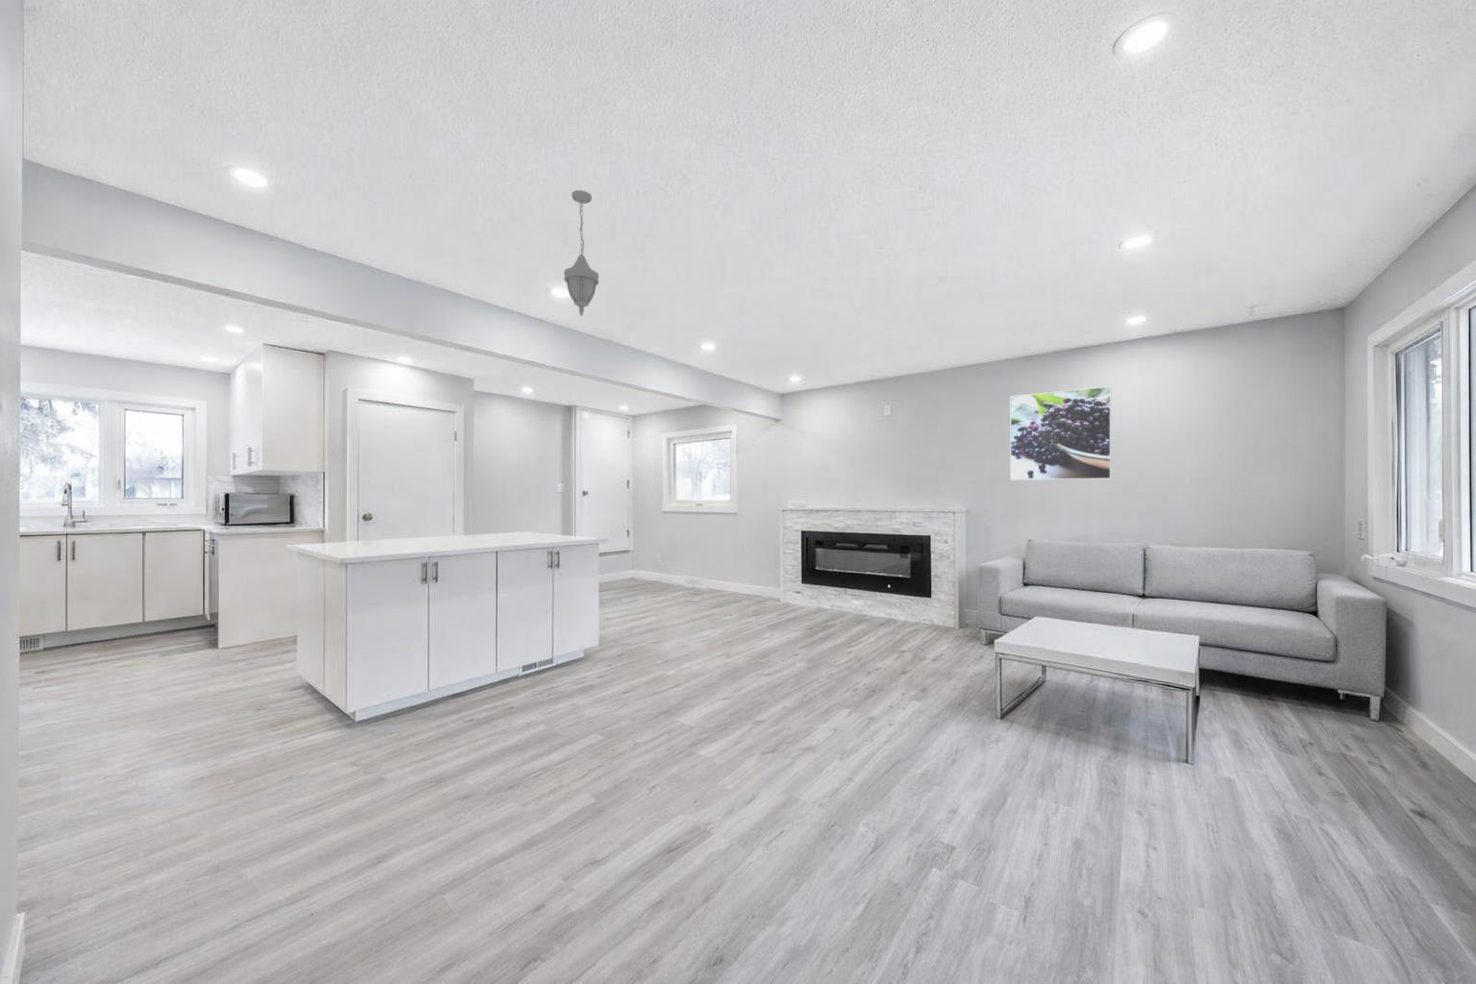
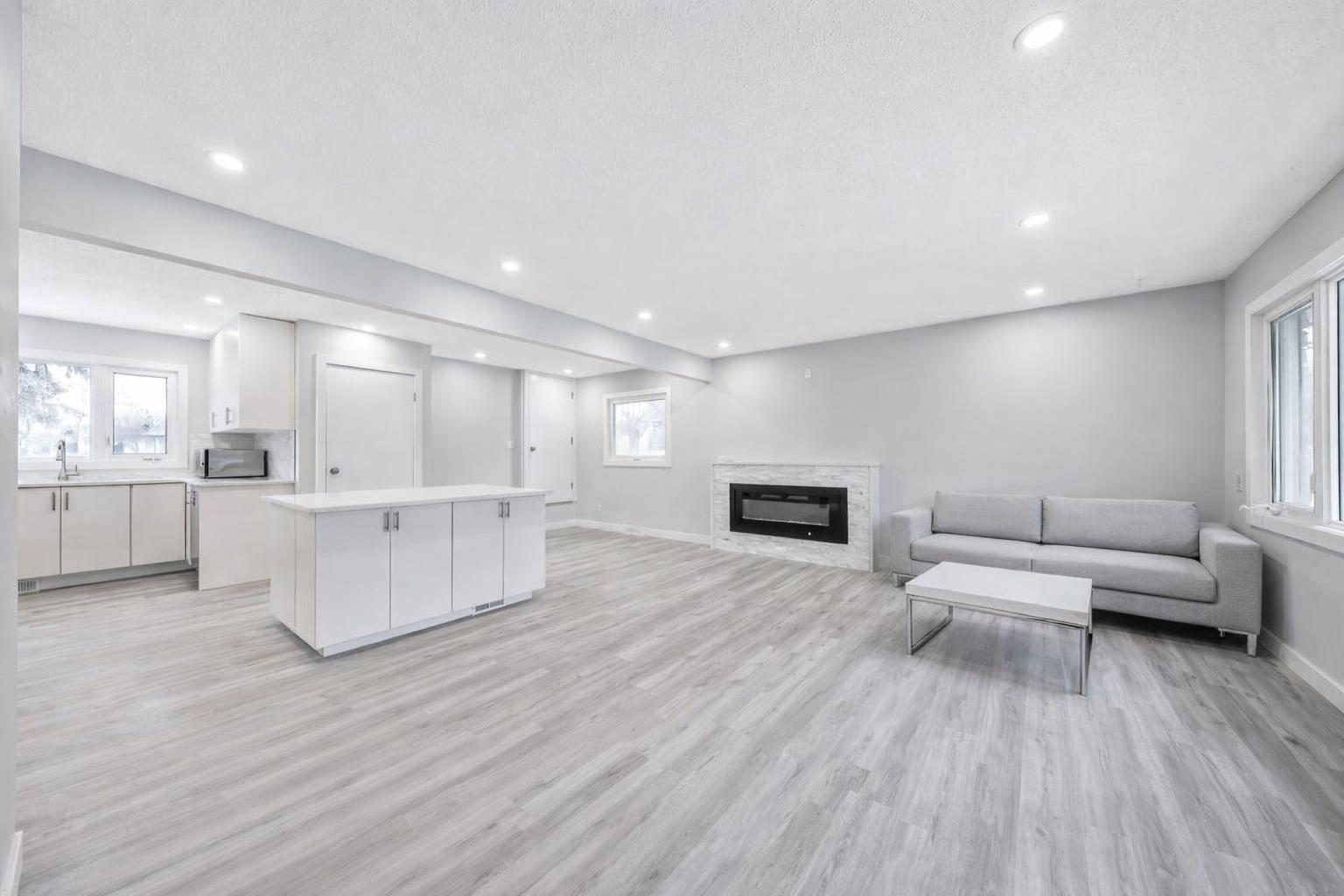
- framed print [1009,385,1111,480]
- pendant light [563,189,600,317]
